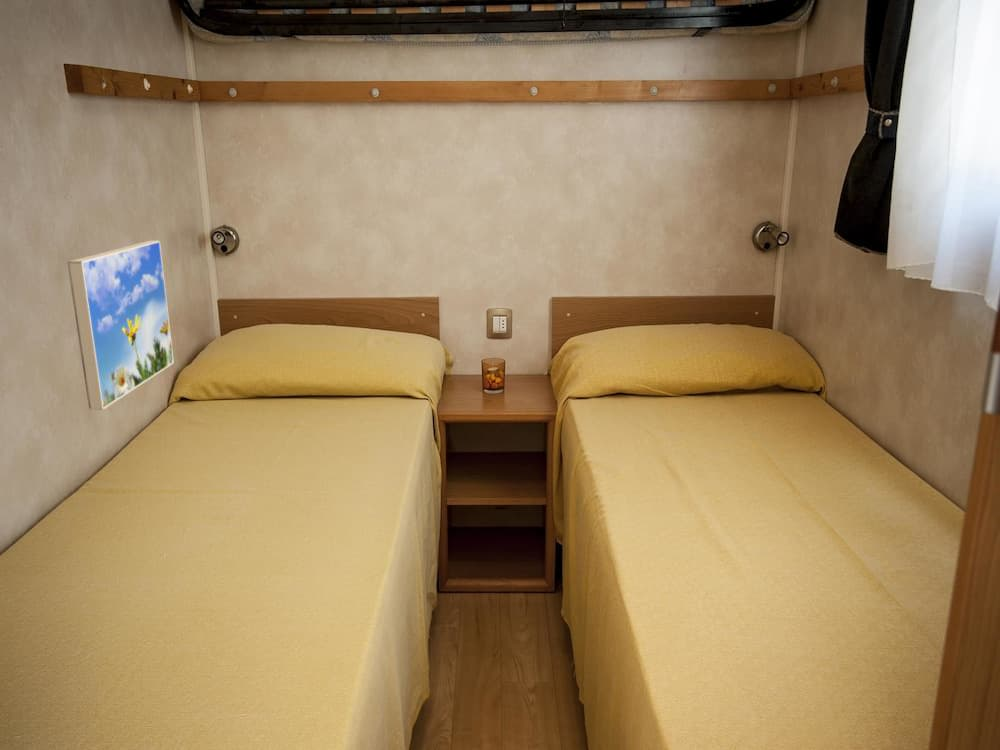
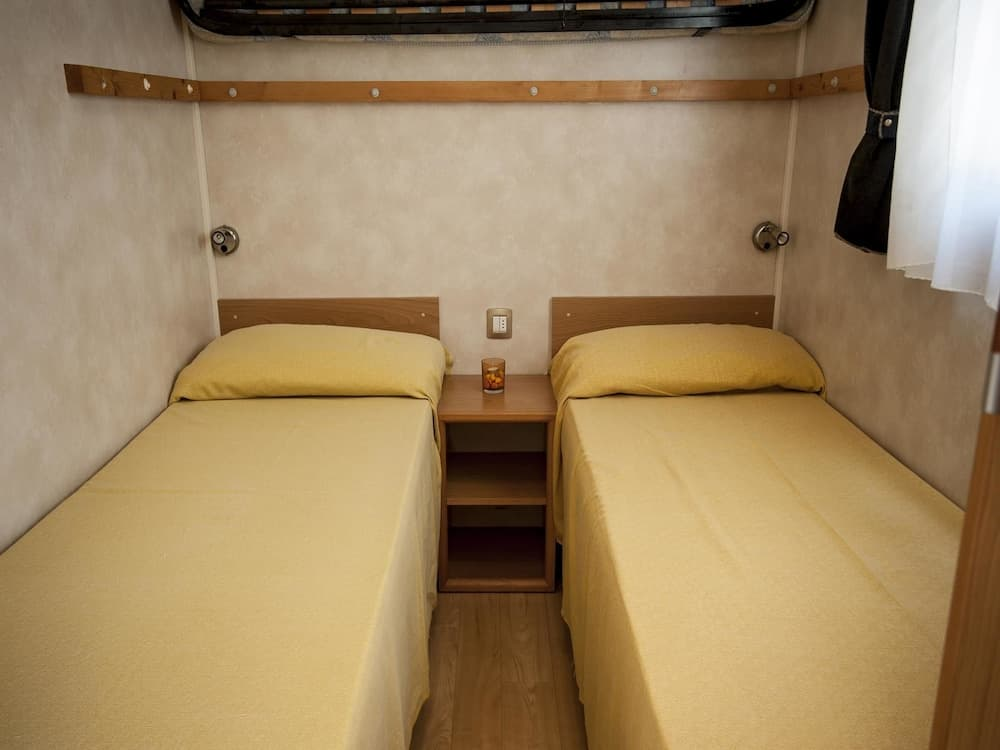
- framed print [66,239,175,411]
